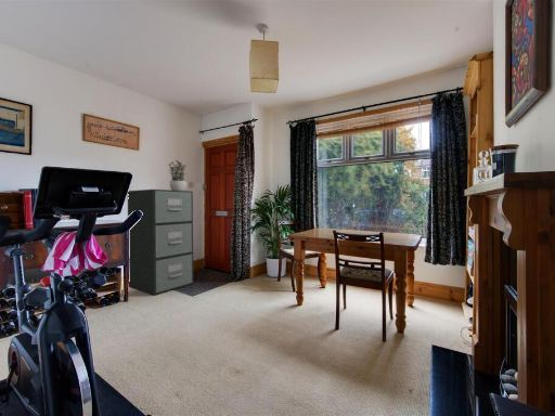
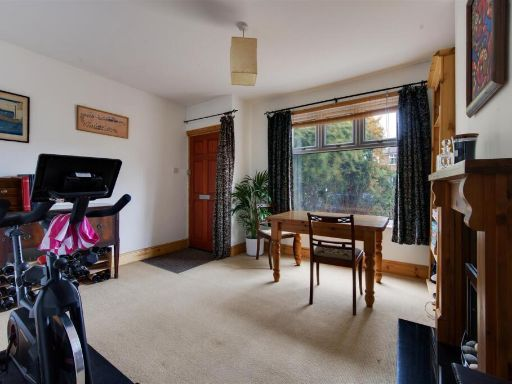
- potted plant [168,159,188,191]
- filing cabinet [127,188,194,296]
